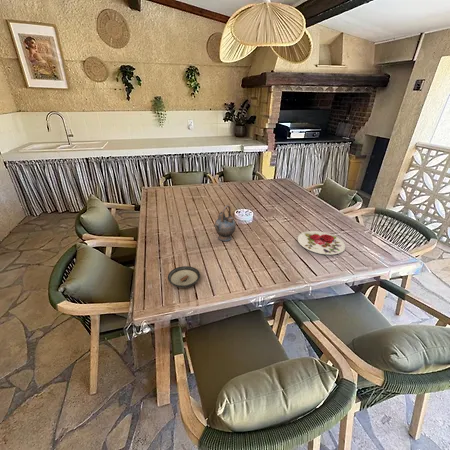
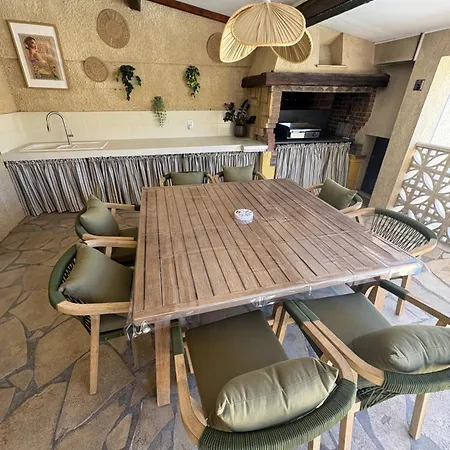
- teapot [213,204,237,242]
- saucer [167,265,201,289]
- plate [297,230,346,256]
